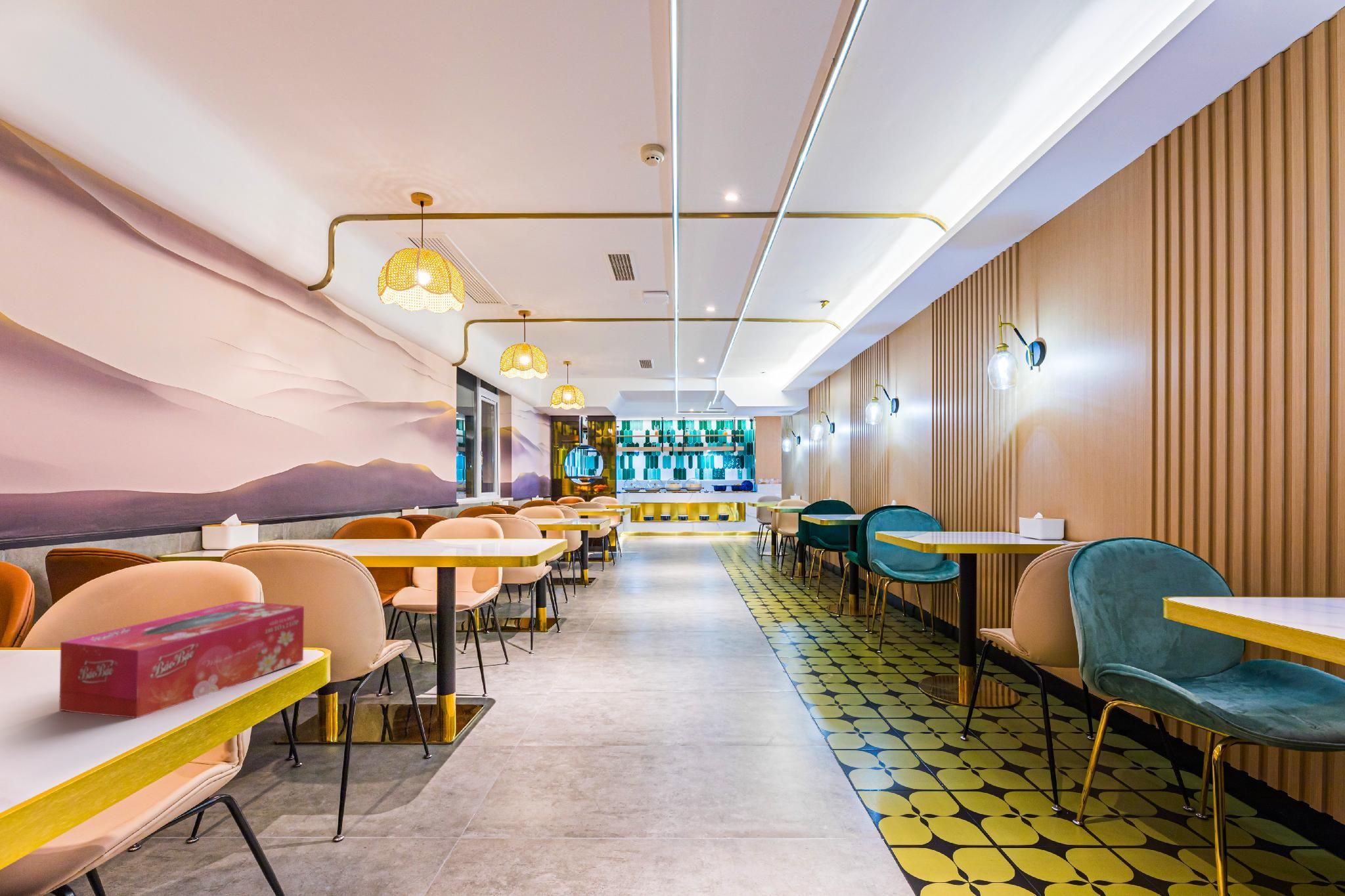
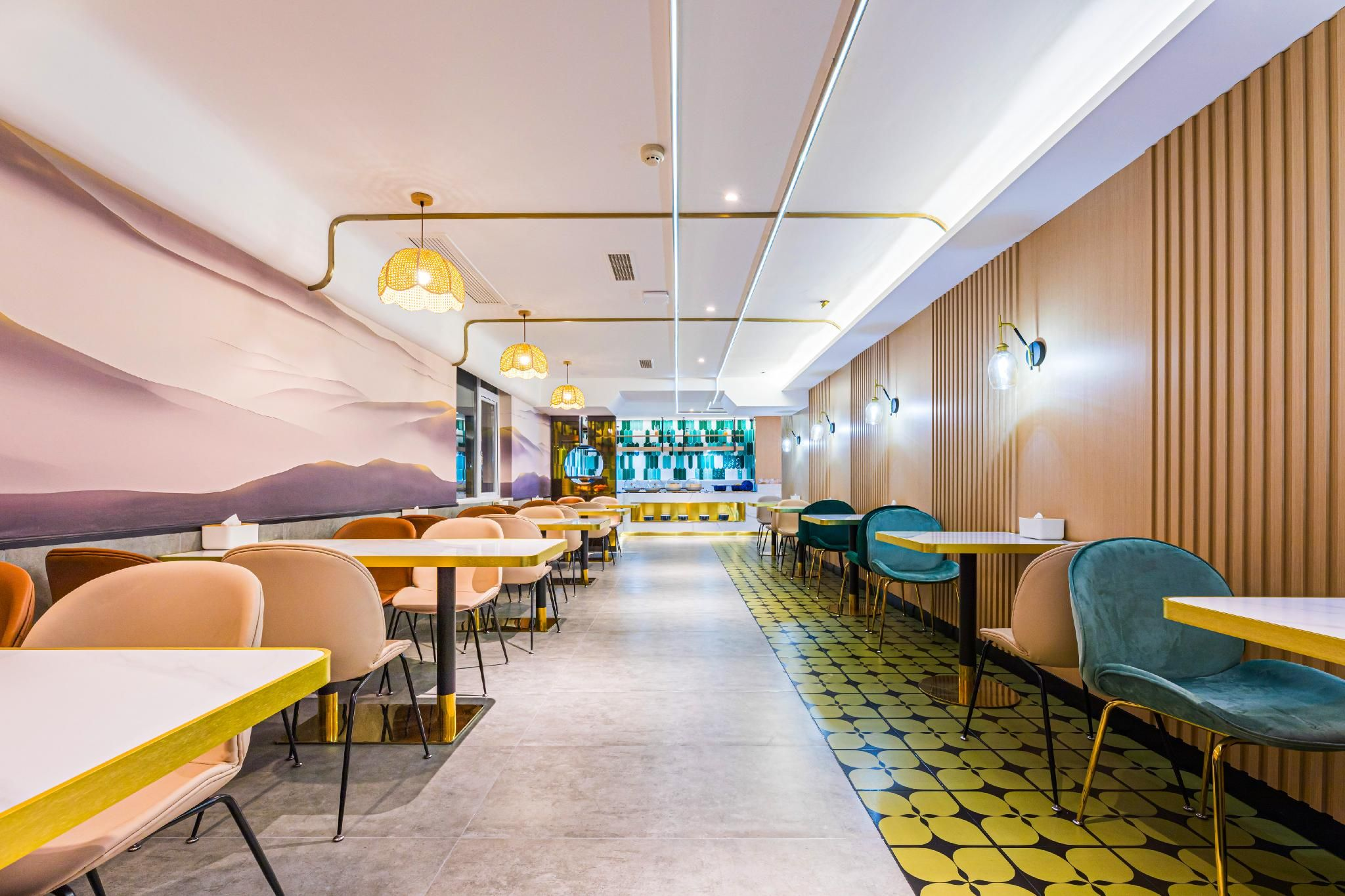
- tissue box [58,601,305,719]
